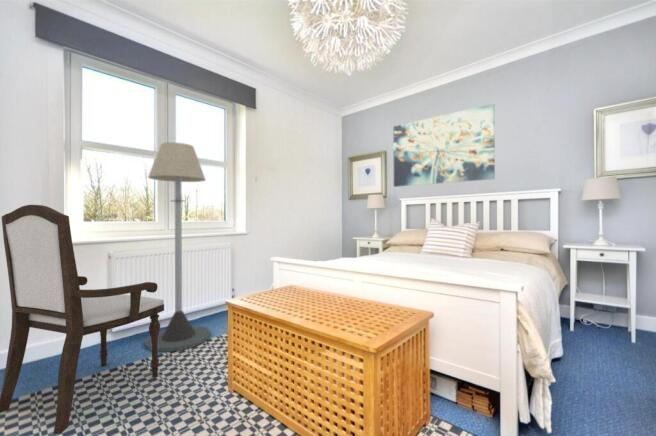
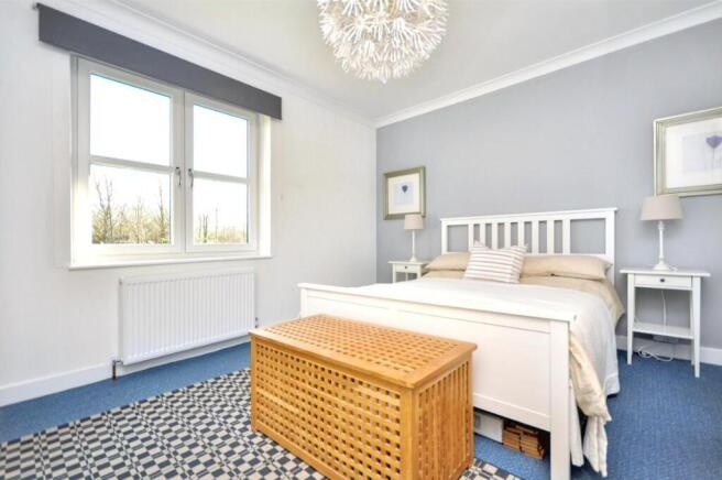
- wall art [392,103,496,188]
- armchair [0,204,165,435]
- floor lamp [144,141,212,353]
